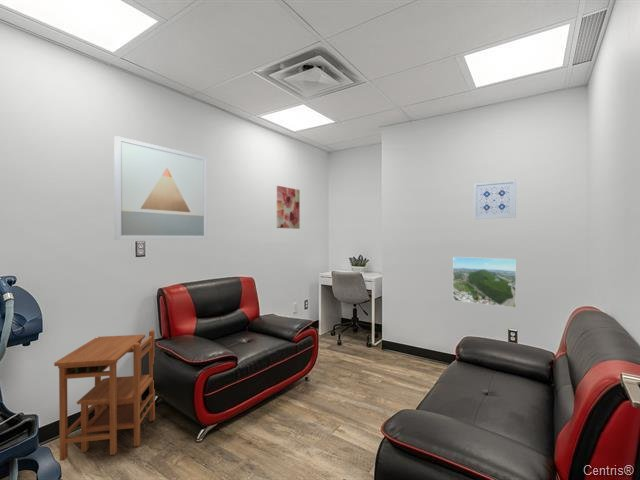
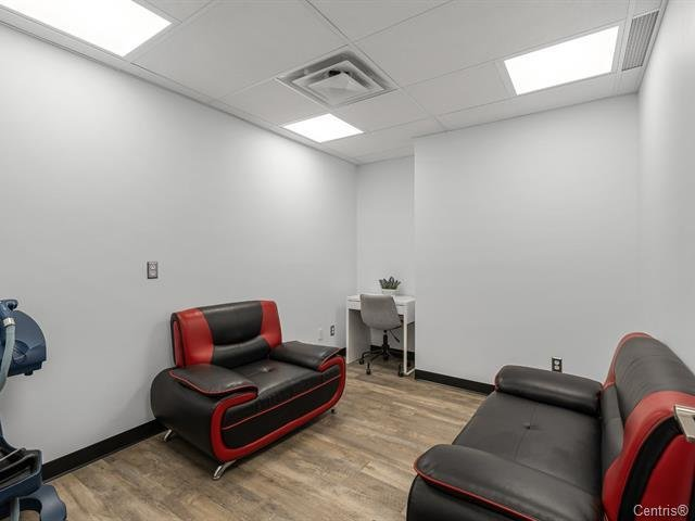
- wall art [276,185,301,230]
- side table [53,329,156,462]
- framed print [452,256,517,309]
- wall art [113,135,208,240]
- wall art [473,179,517,220]
